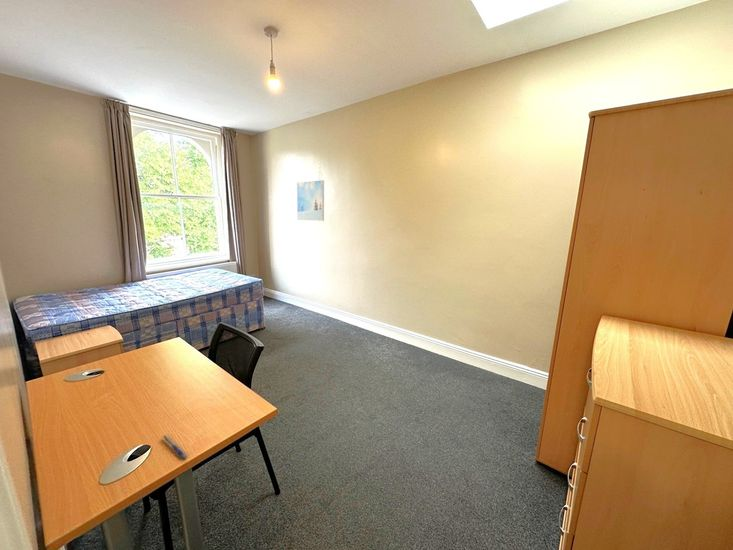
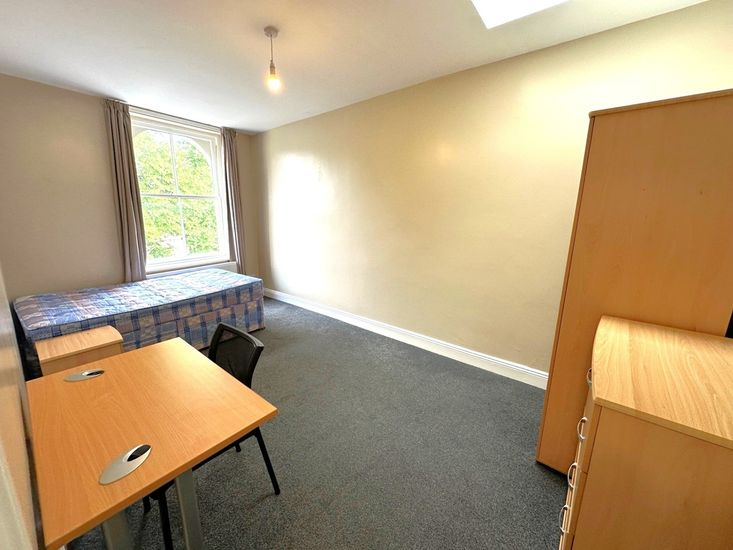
- pen [161,434,189,461]
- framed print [296,179,325,222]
